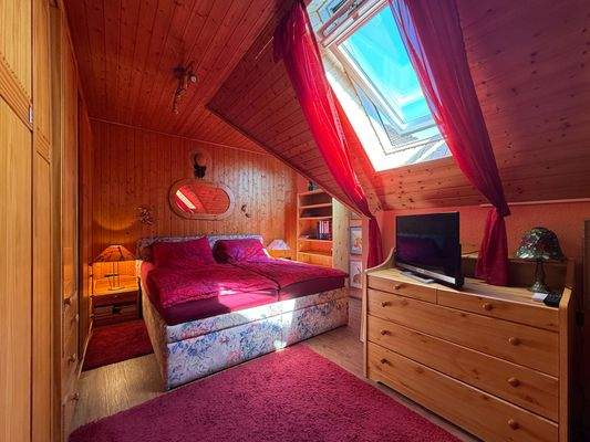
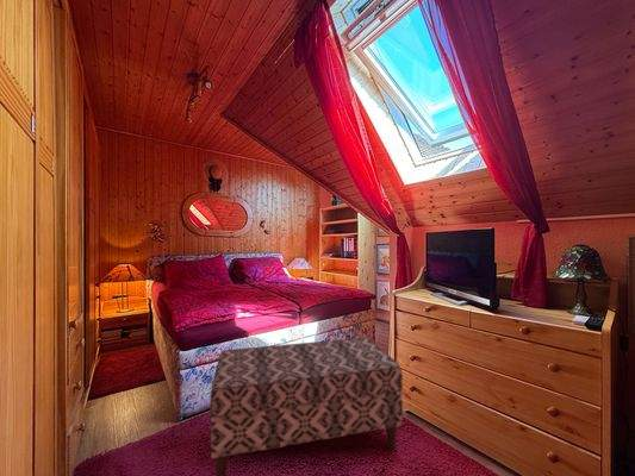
+ bench [208,337,404,476]
